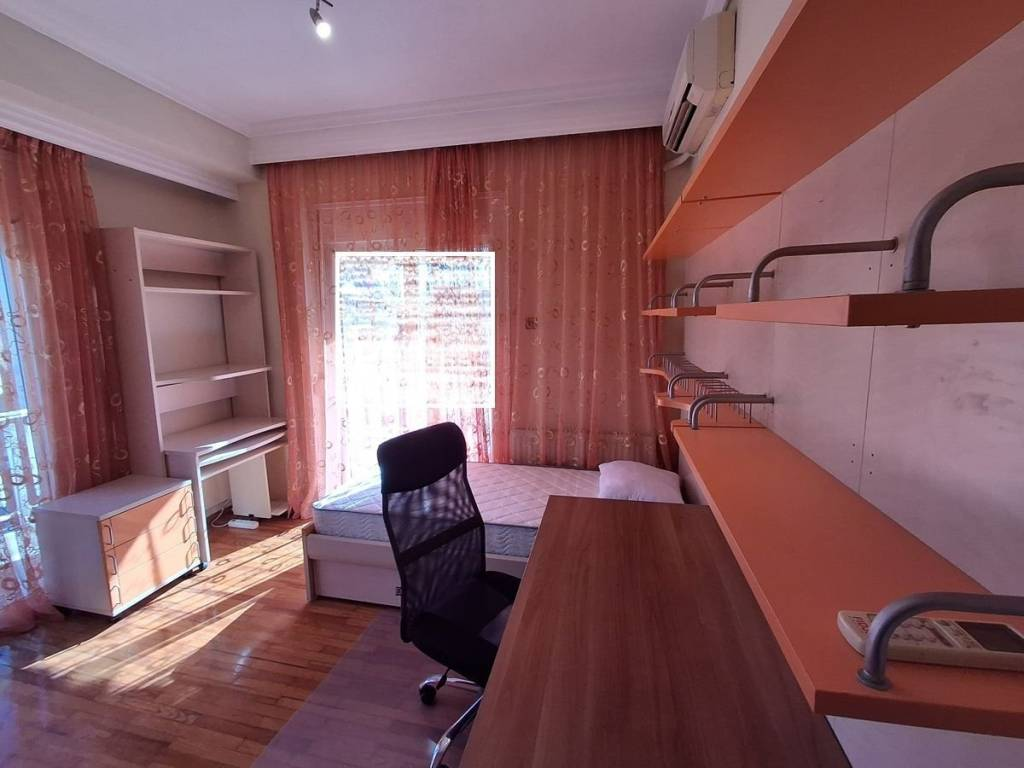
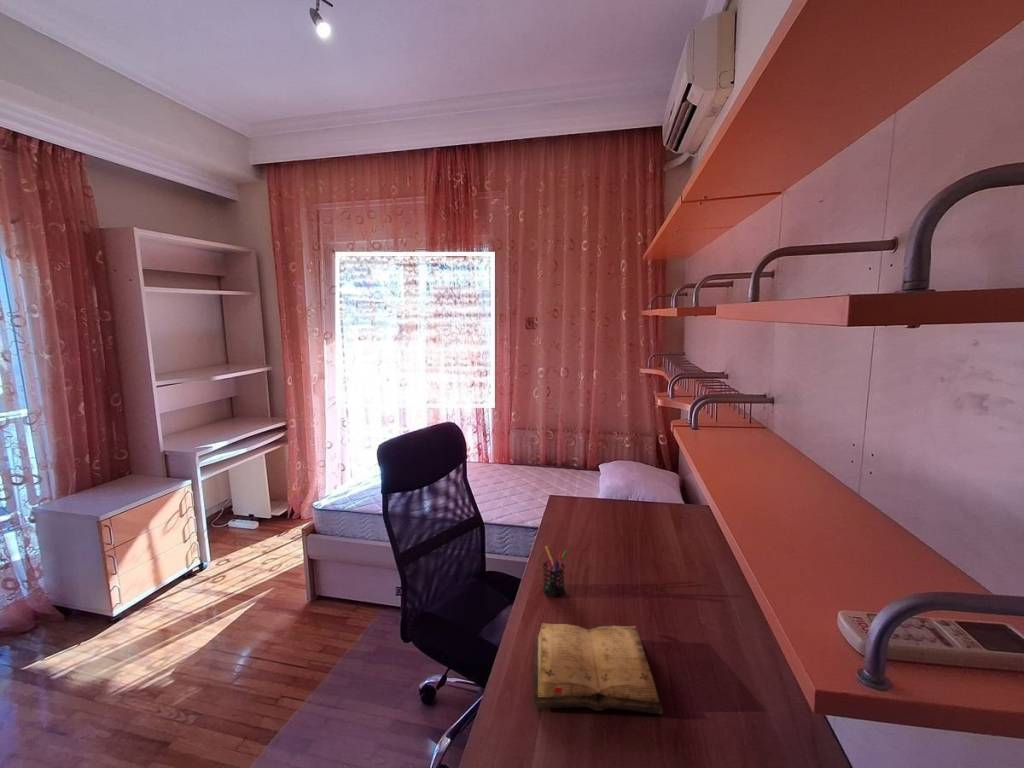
+ pen holder [542,545,568,598]
+ diary [533,622,664,715]
